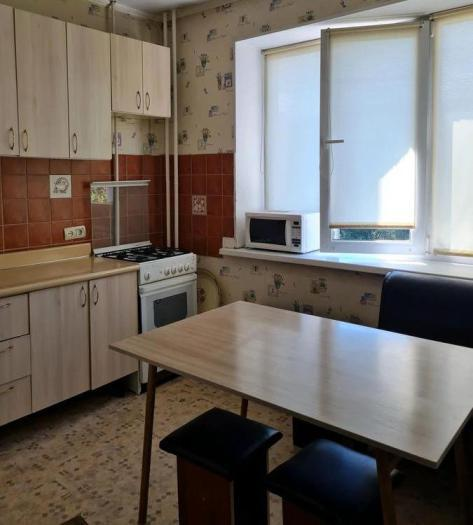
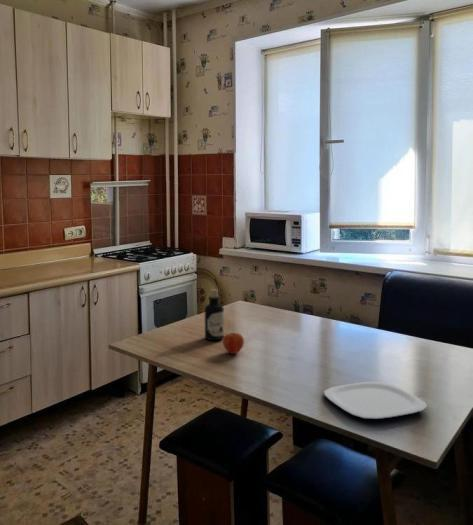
+ apple [222,331,245,355]
+ plate [323,381,428,420]
+ bottle [204,288,225,341]
